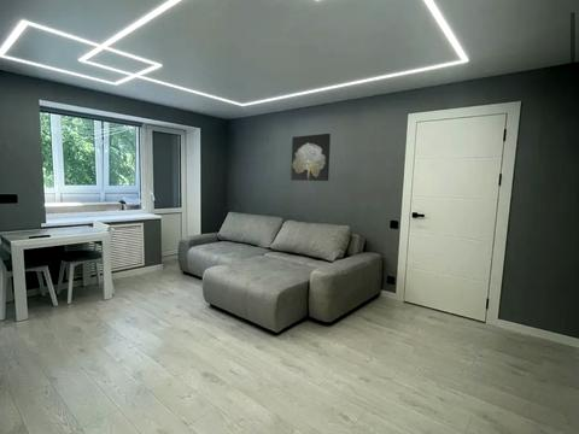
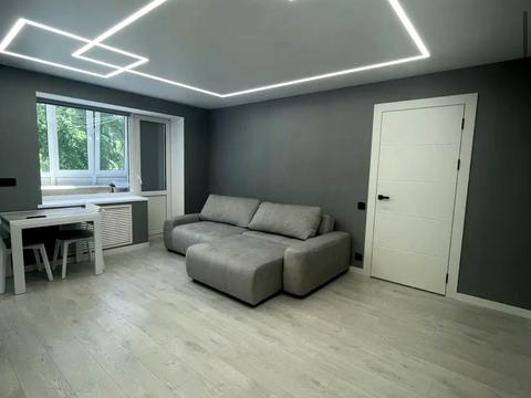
- wall art [290,133,332,182]
